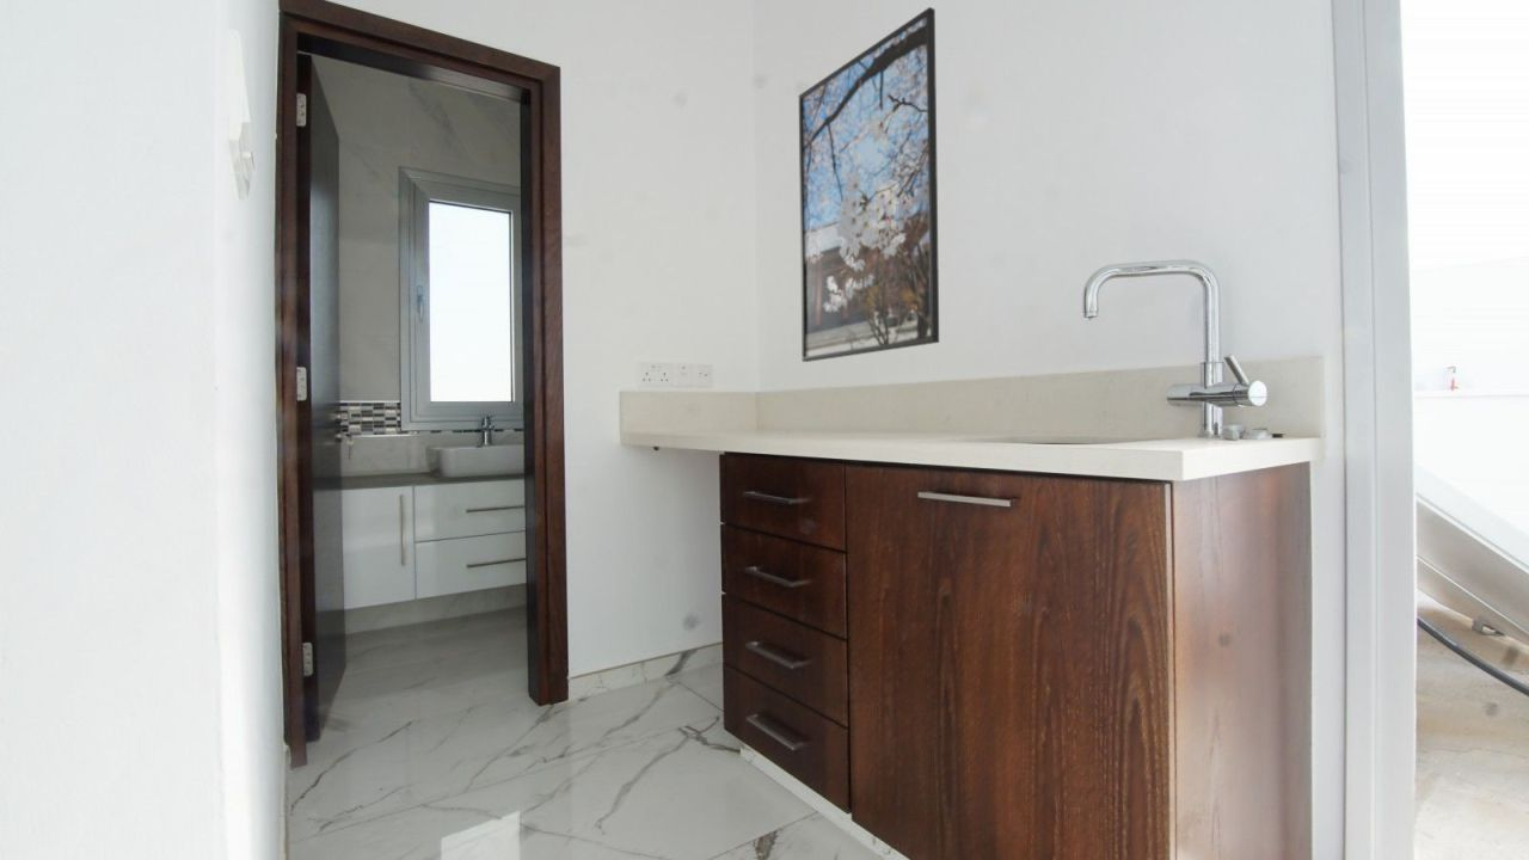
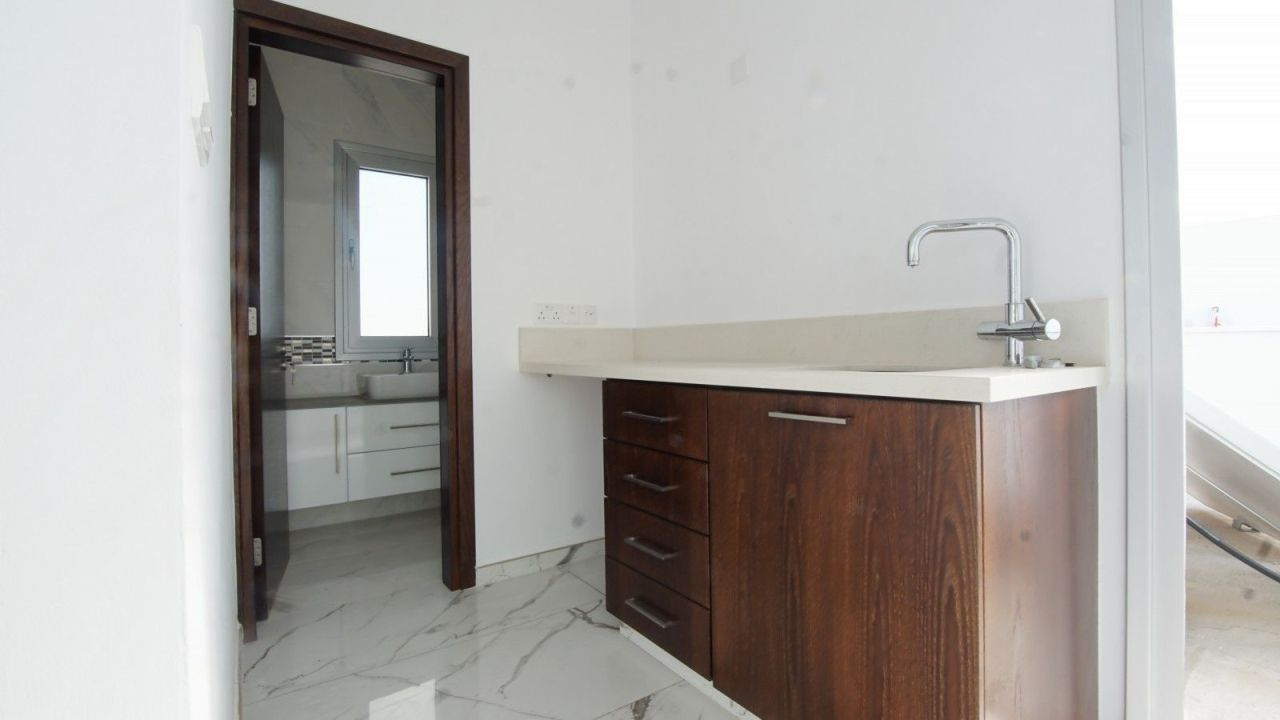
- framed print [798,6,940,363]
